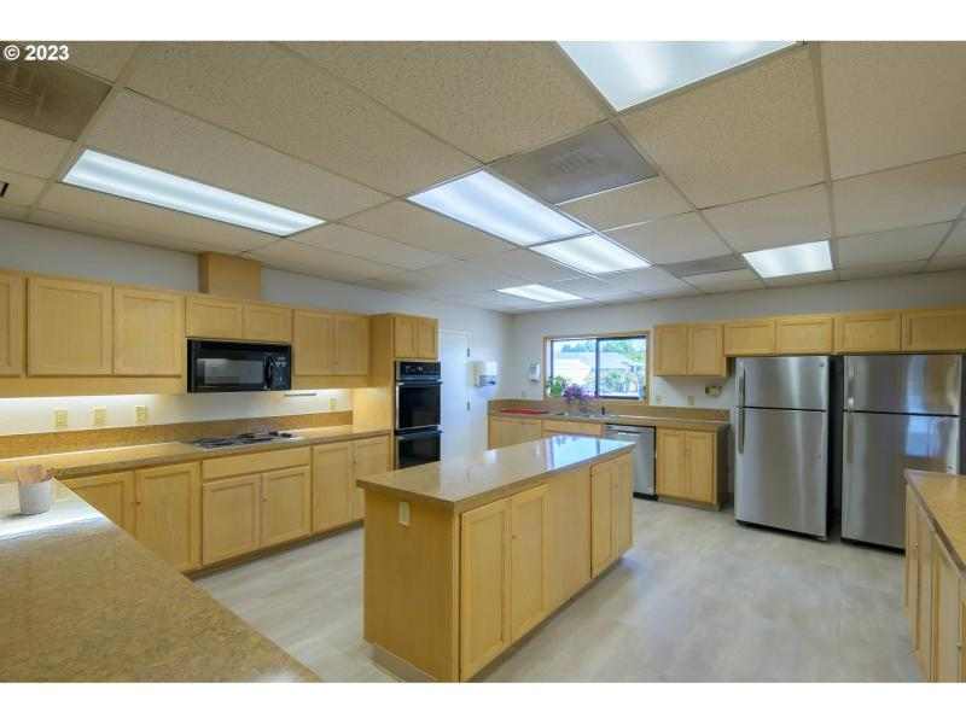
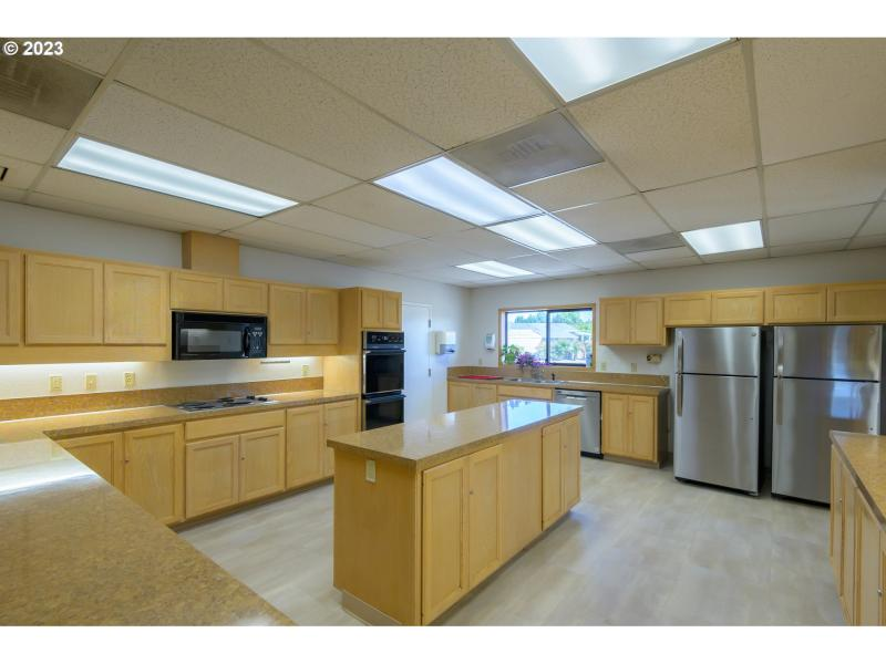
- utensil holder [14,463,59,516]
